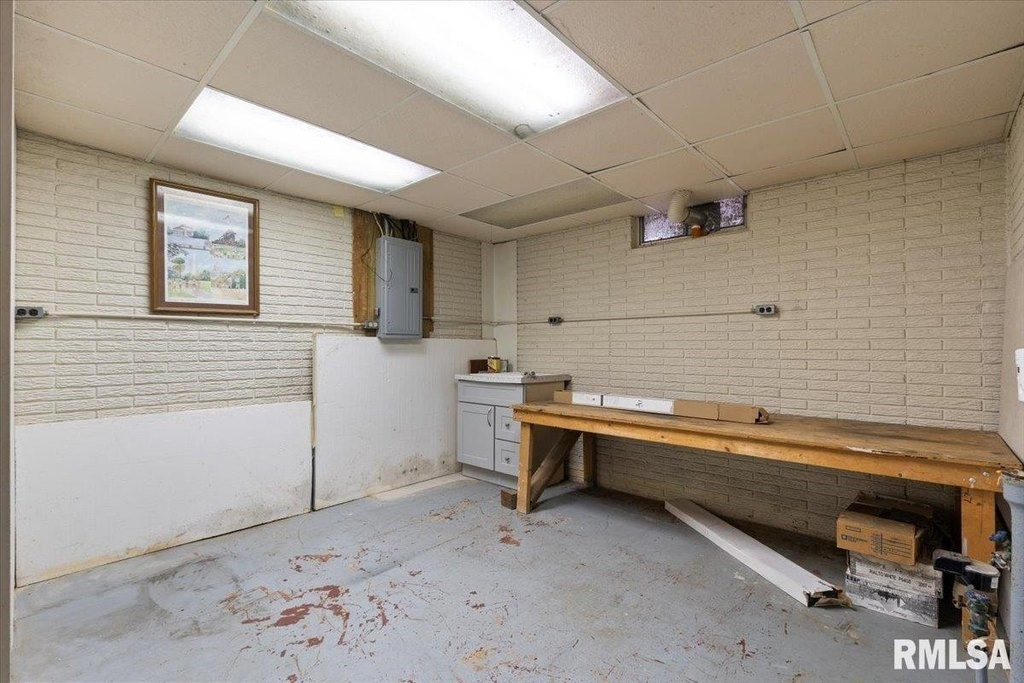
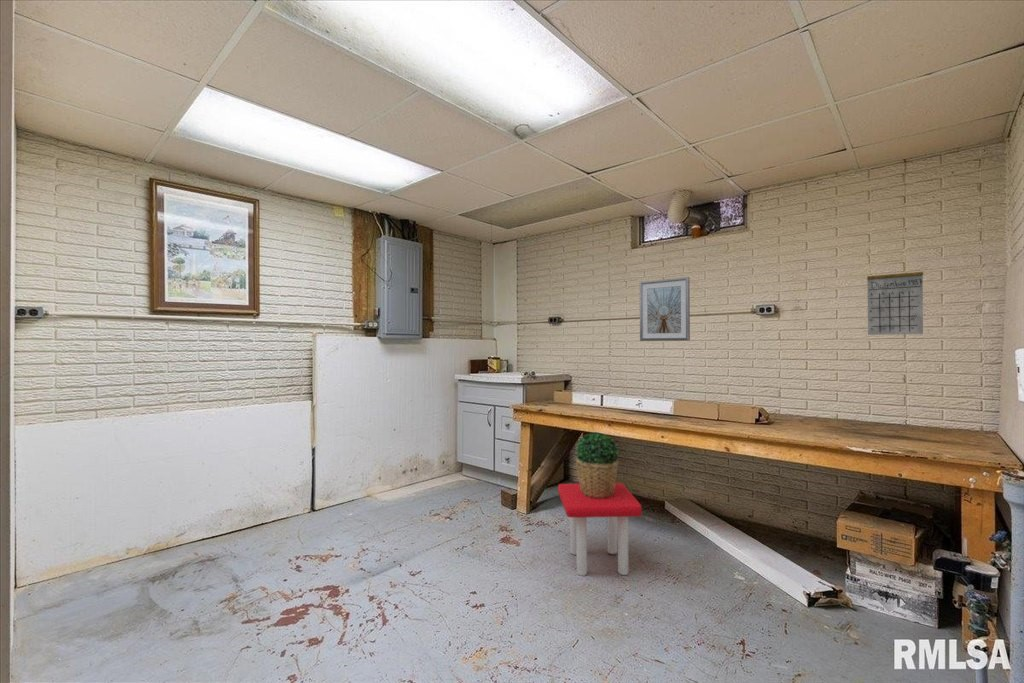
+ stool [557,482,642,577]
+ picture frame [639,276,691,342]
+ potted plant [575,431,620,498]
+ calendar [866,259,924,336]
